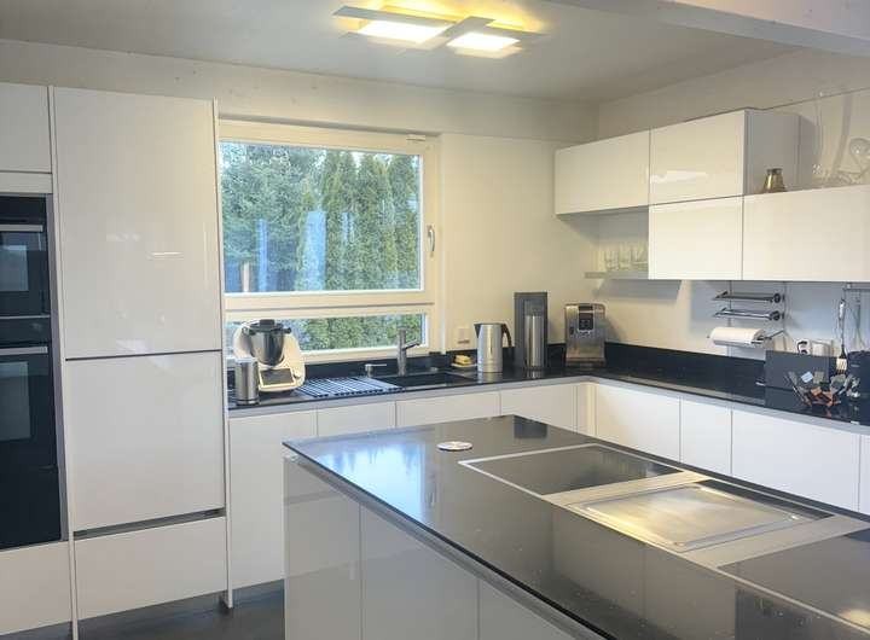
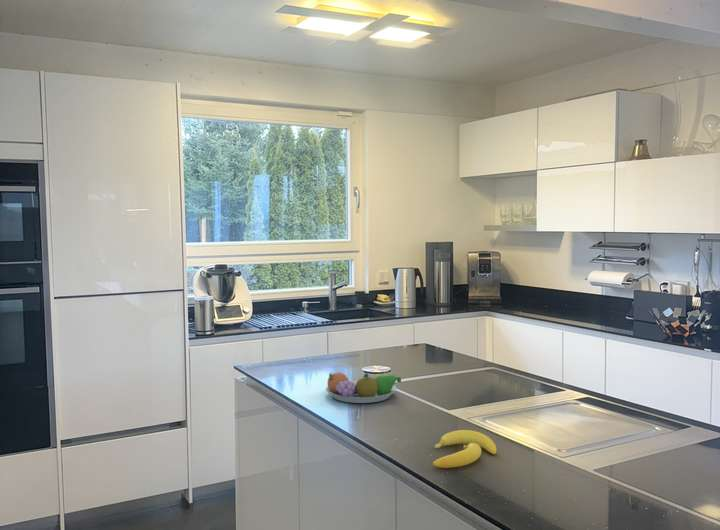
+ banana [432,429,498,469]
+ fruit bowl [325,371,402,404]
